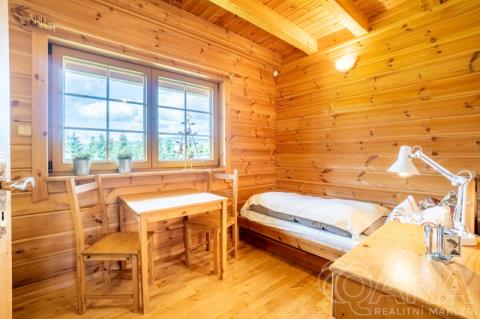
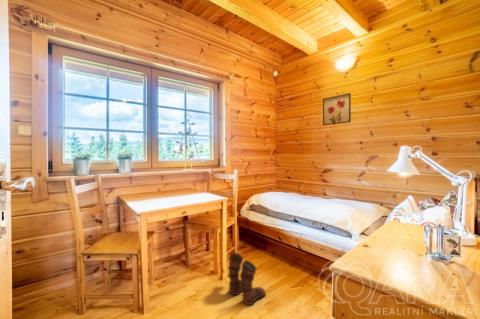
+ boots [227,252,267,306]
+ wall art [322,92,352,126]
